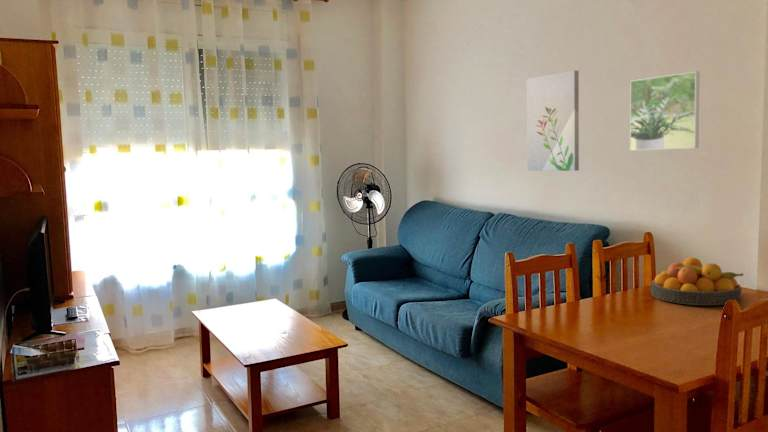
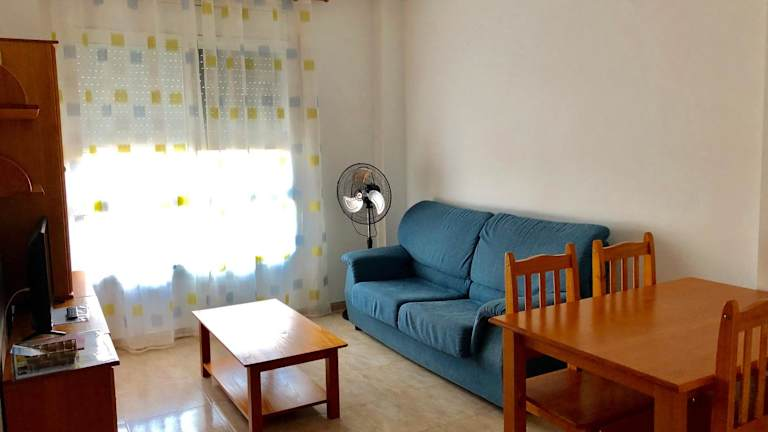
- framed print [629,70,701,151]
- wall art [525,69,580,172]
- fruit bowl [650,256,745,306]
